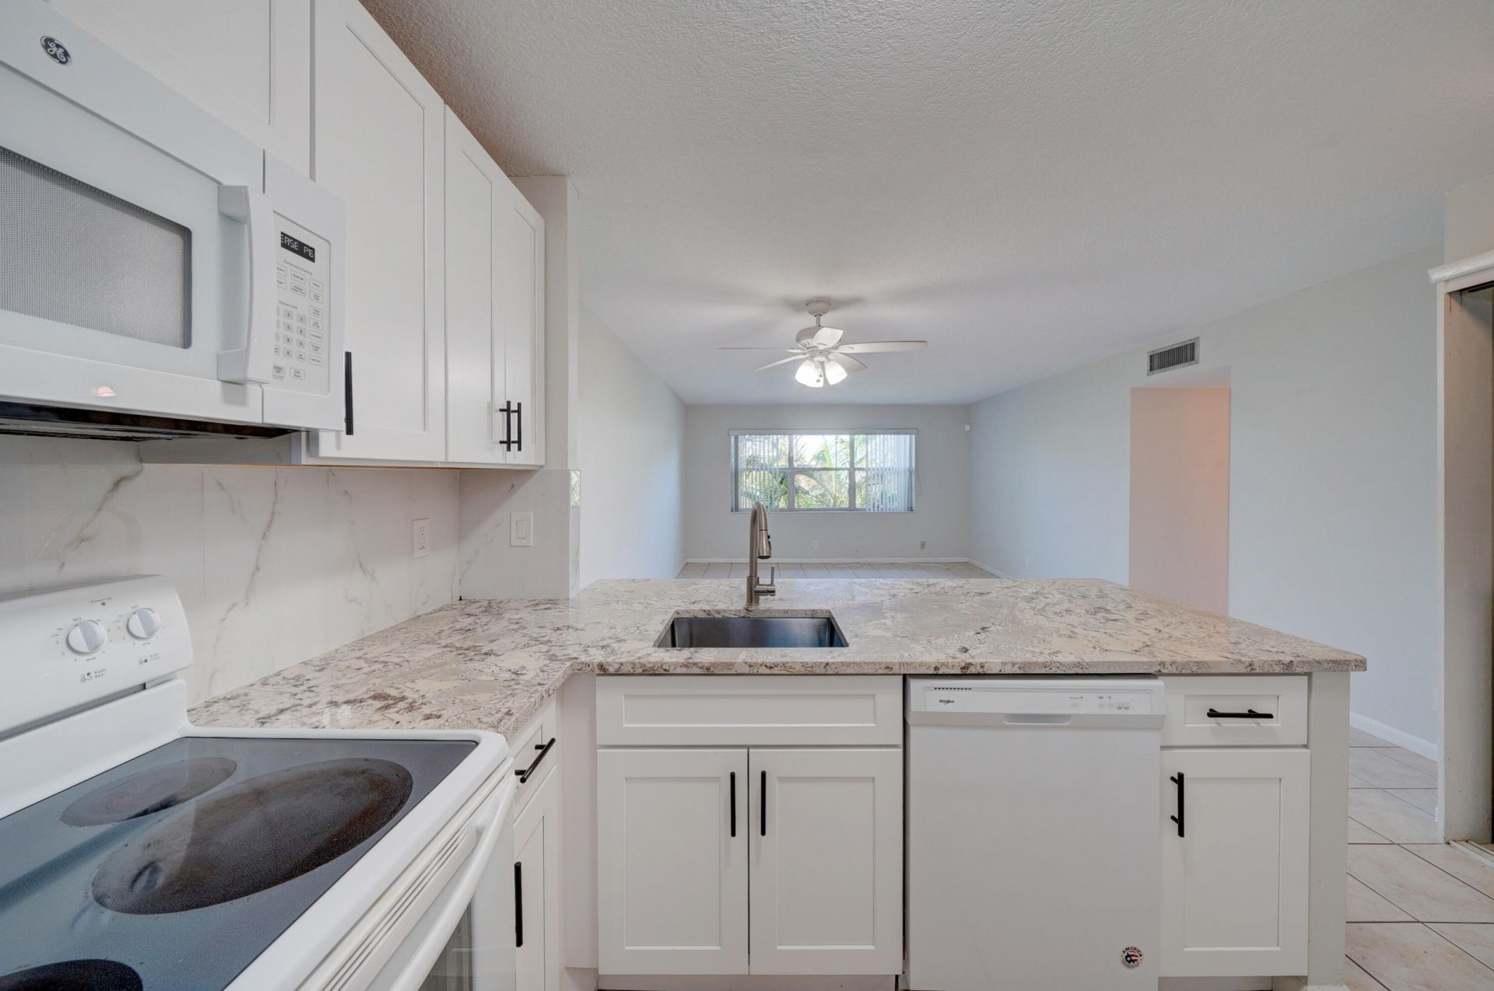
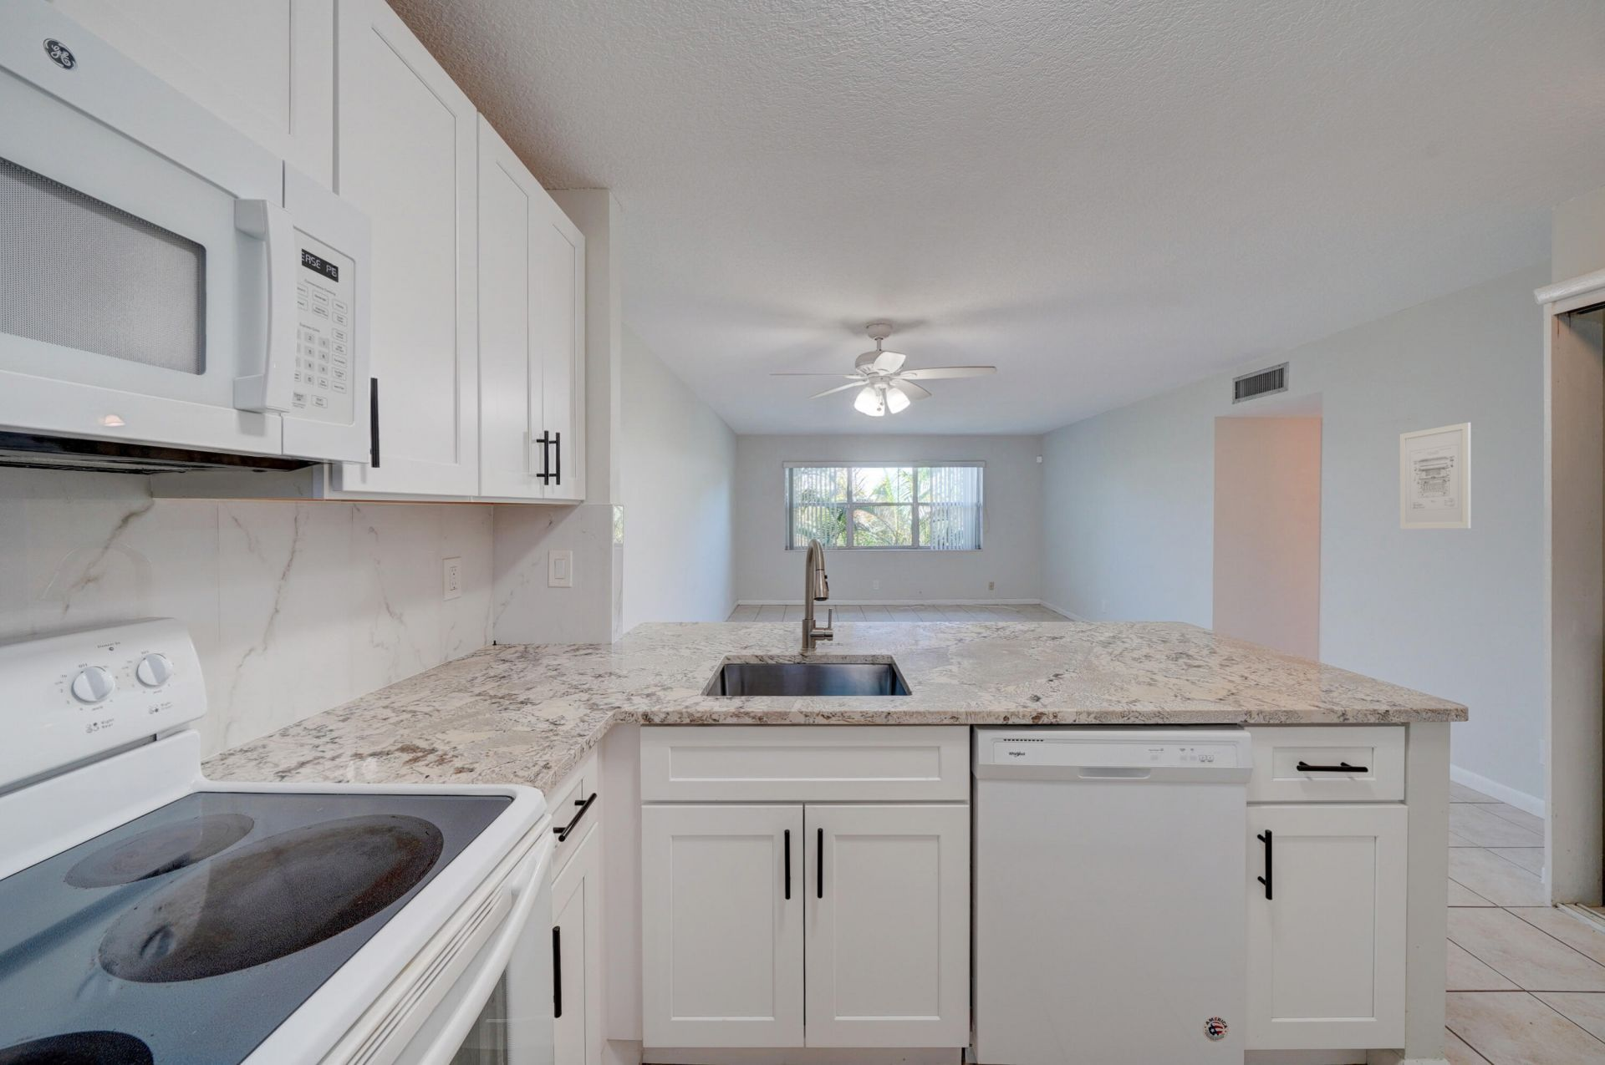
+ wall art [1399,422,1472,530]
